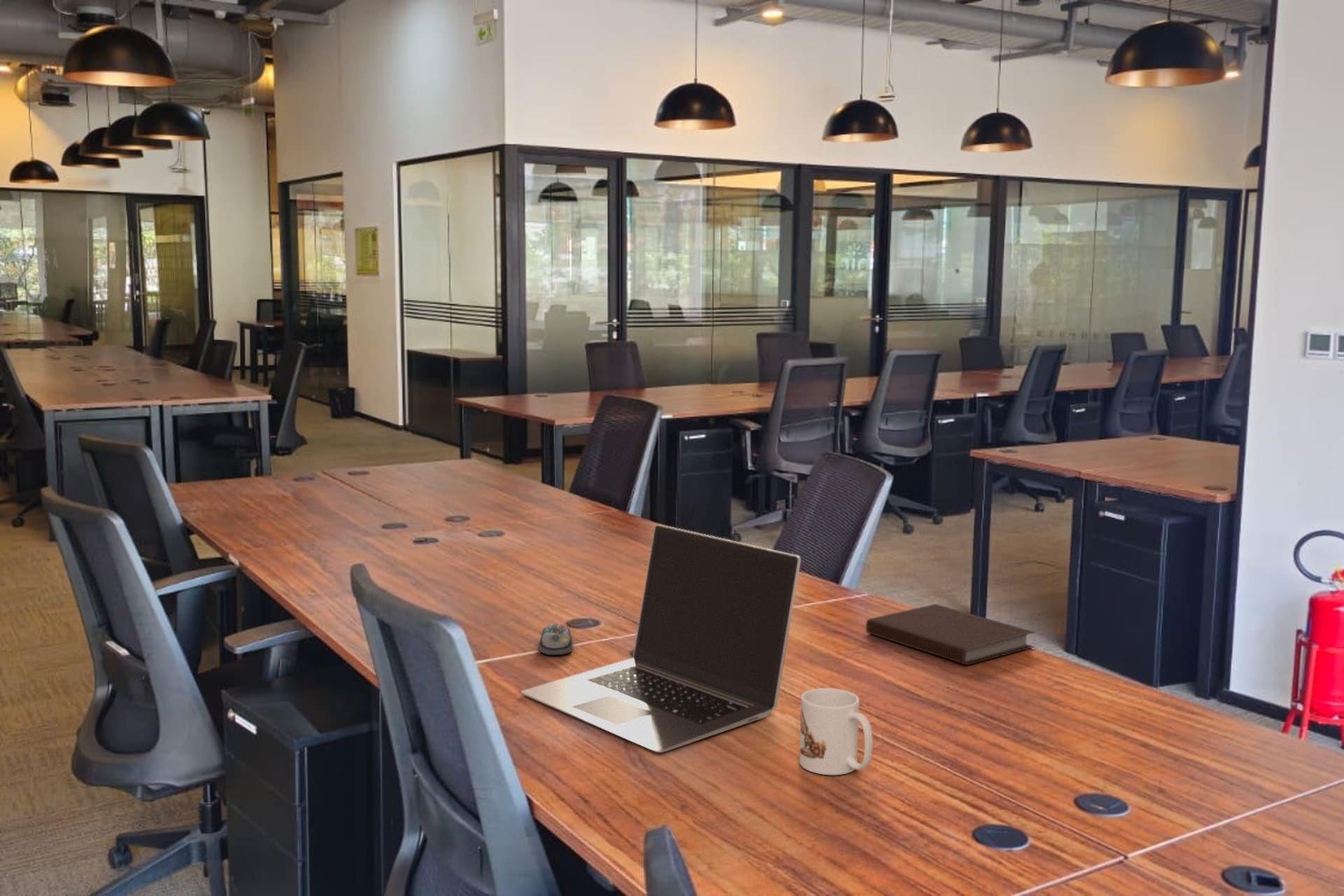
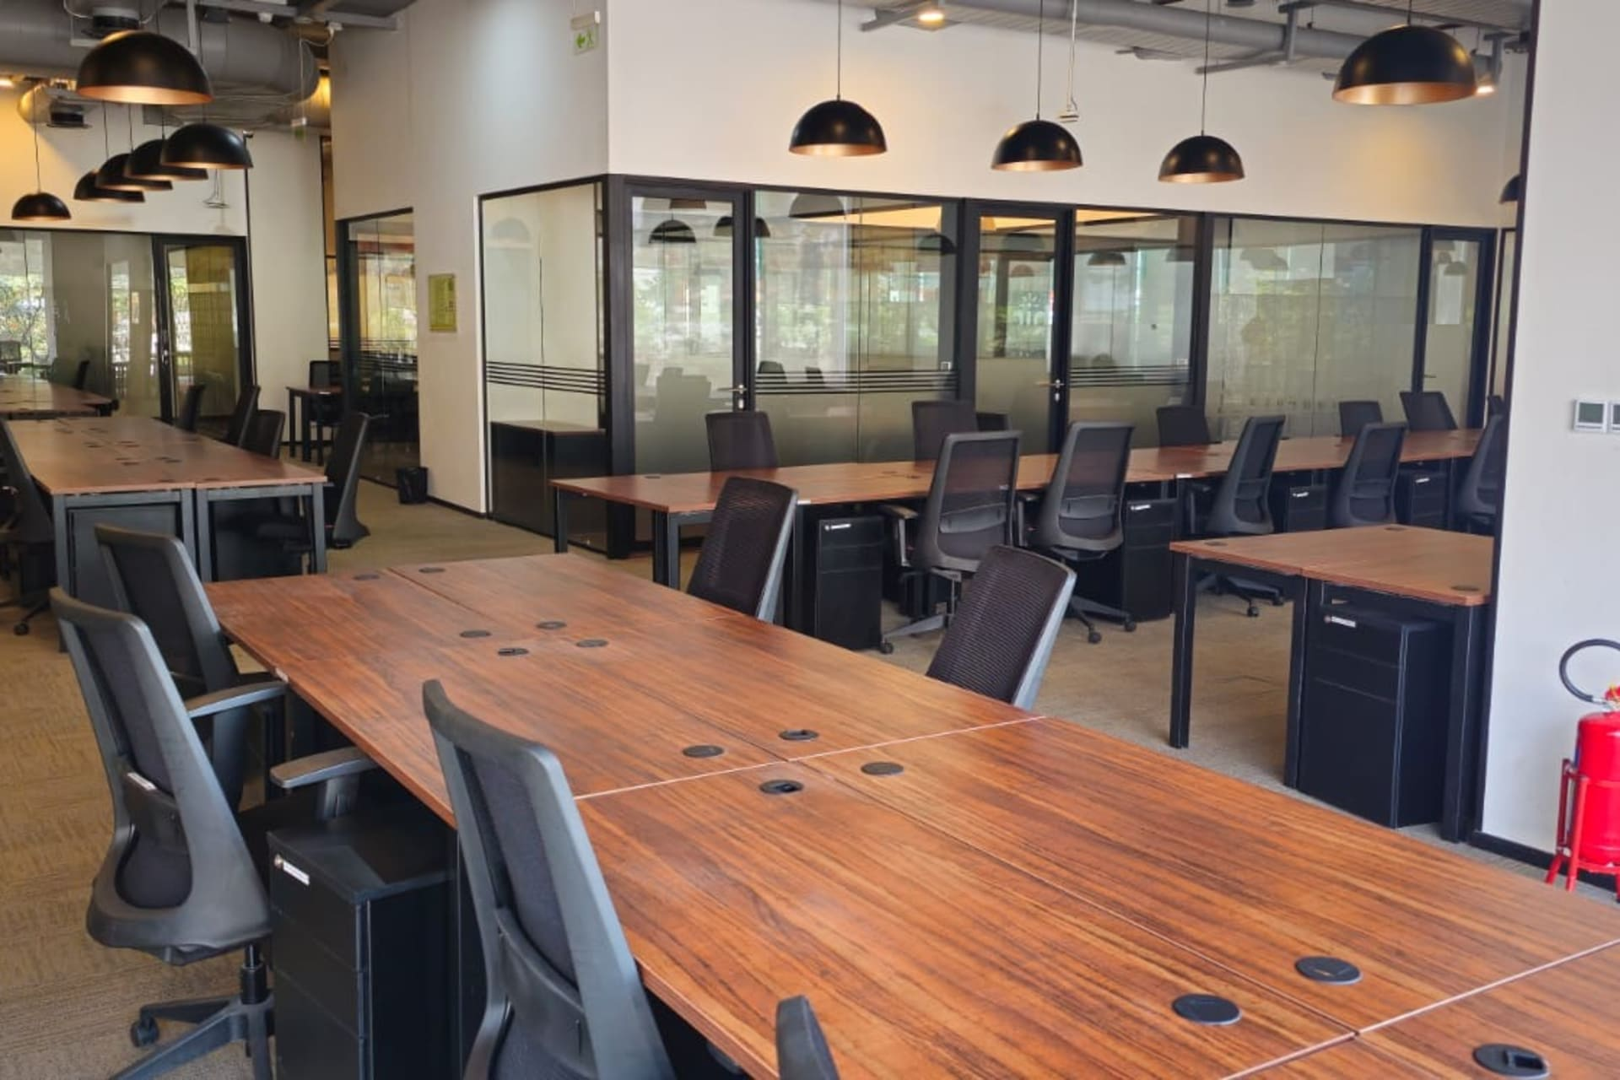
- computer mouse [538,623,574,656]
- laptop [520,524,802,753]
- mug [799,687,874,776]
- notebook [865,603,1036,666]
